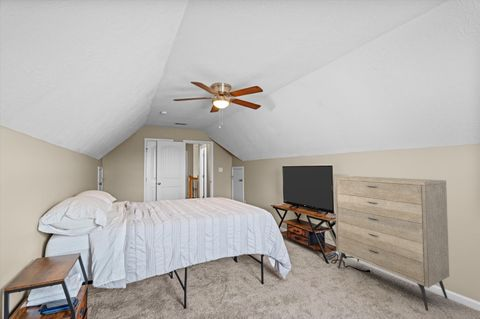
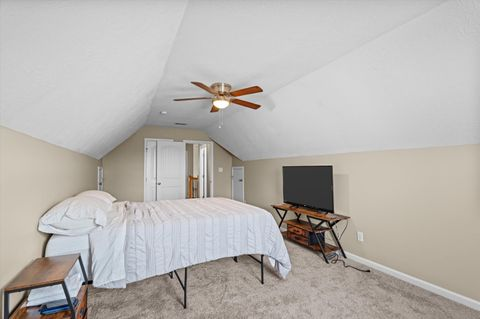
- dresser [334,175,450,312]
